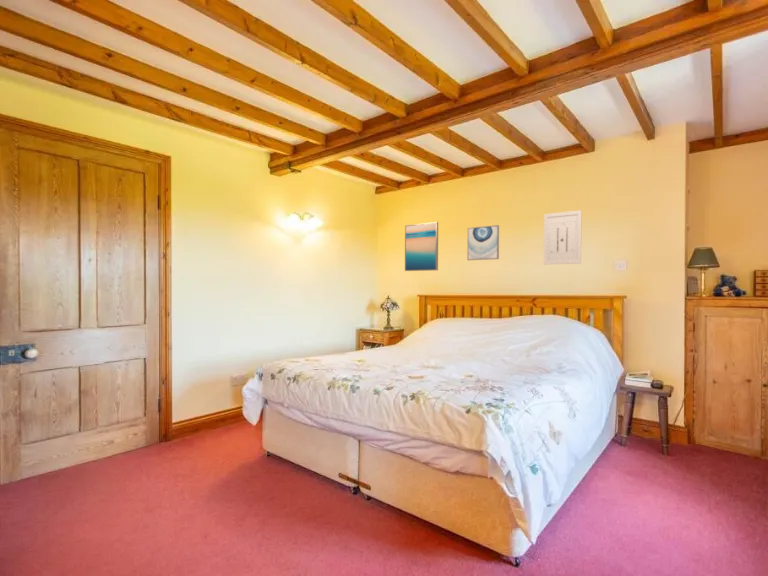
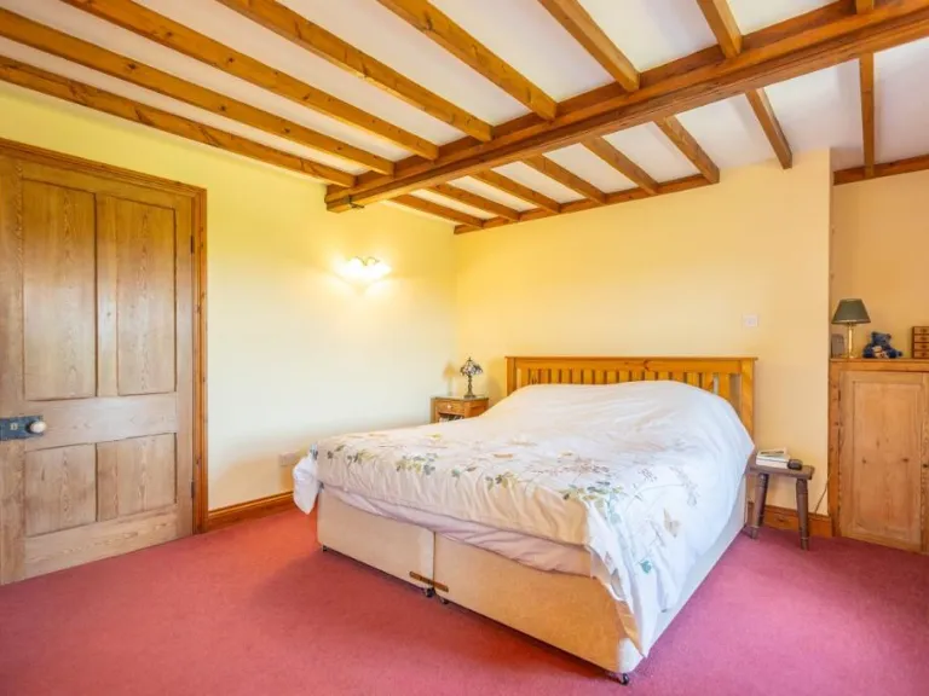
- wall art [404,221,439,272]
- wall art [466,224,500,261]
- wall art [543,209,583,266]
